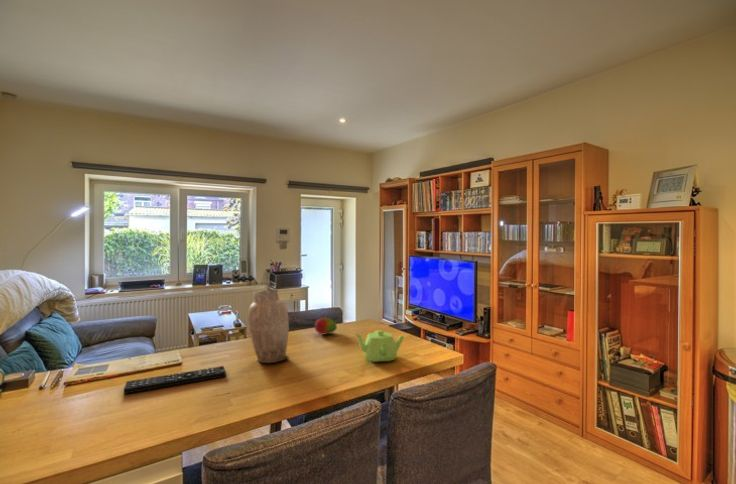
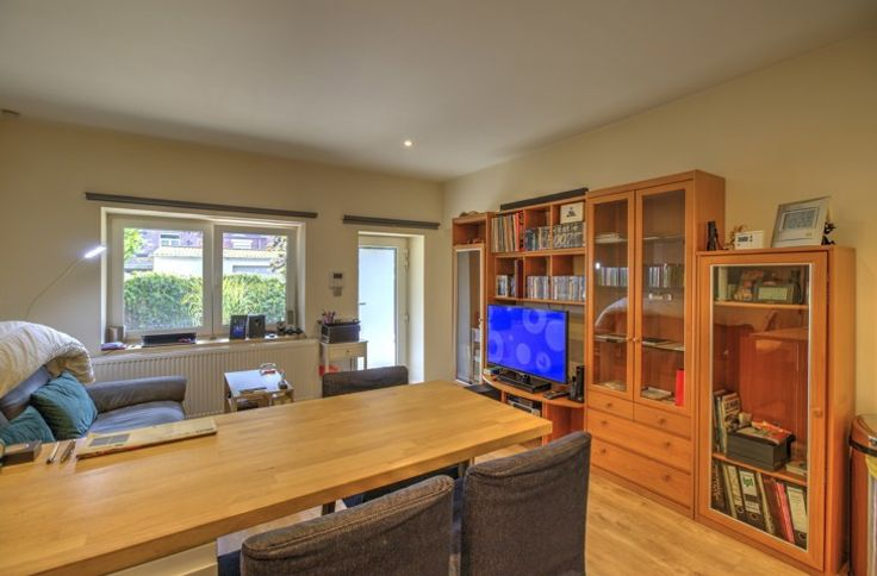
- fruit [313,317,338,335]
- teapot [353,329,405,363]
- remote control [123,365,227,395]
- vase [247,288,291,364]
